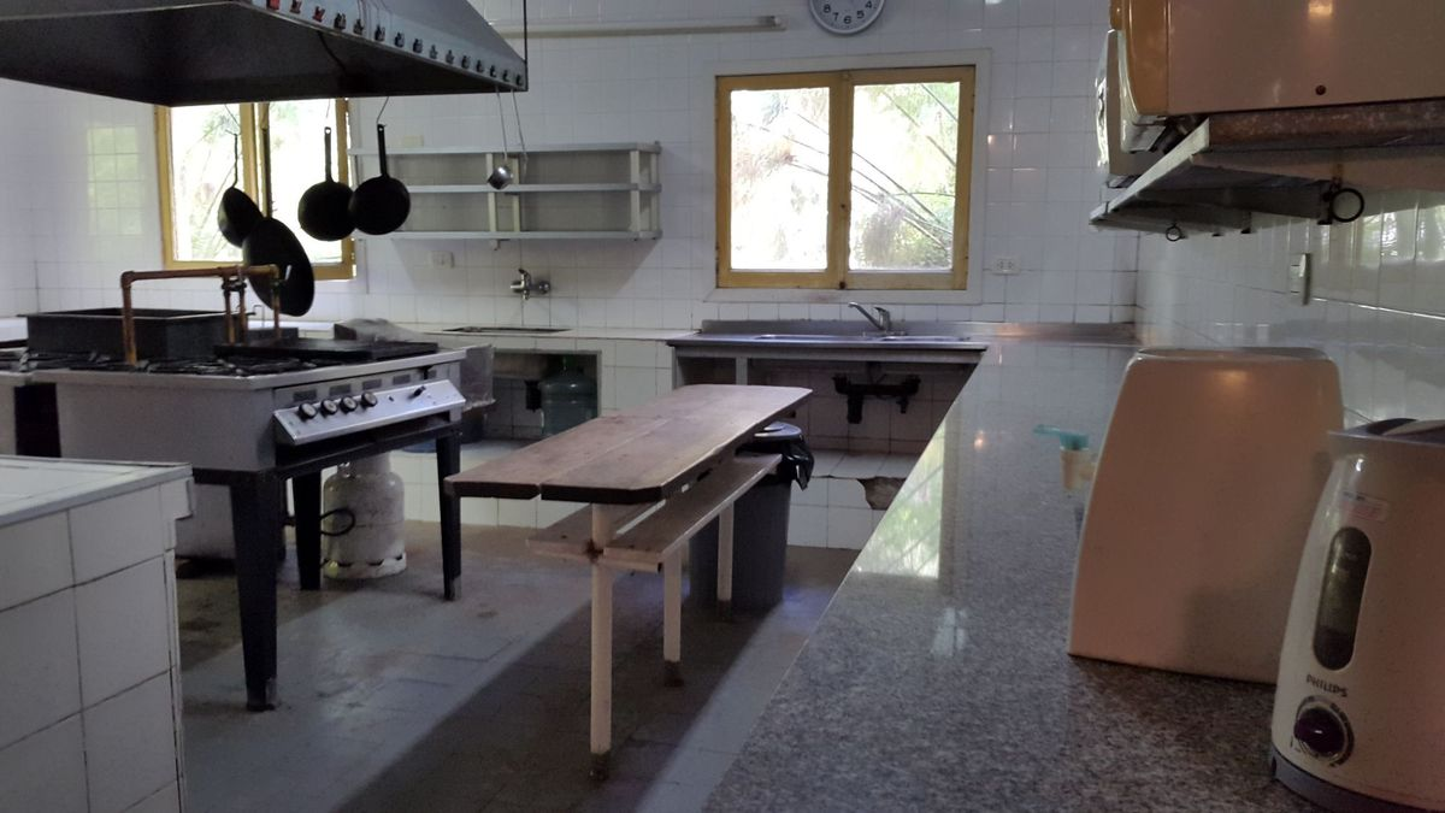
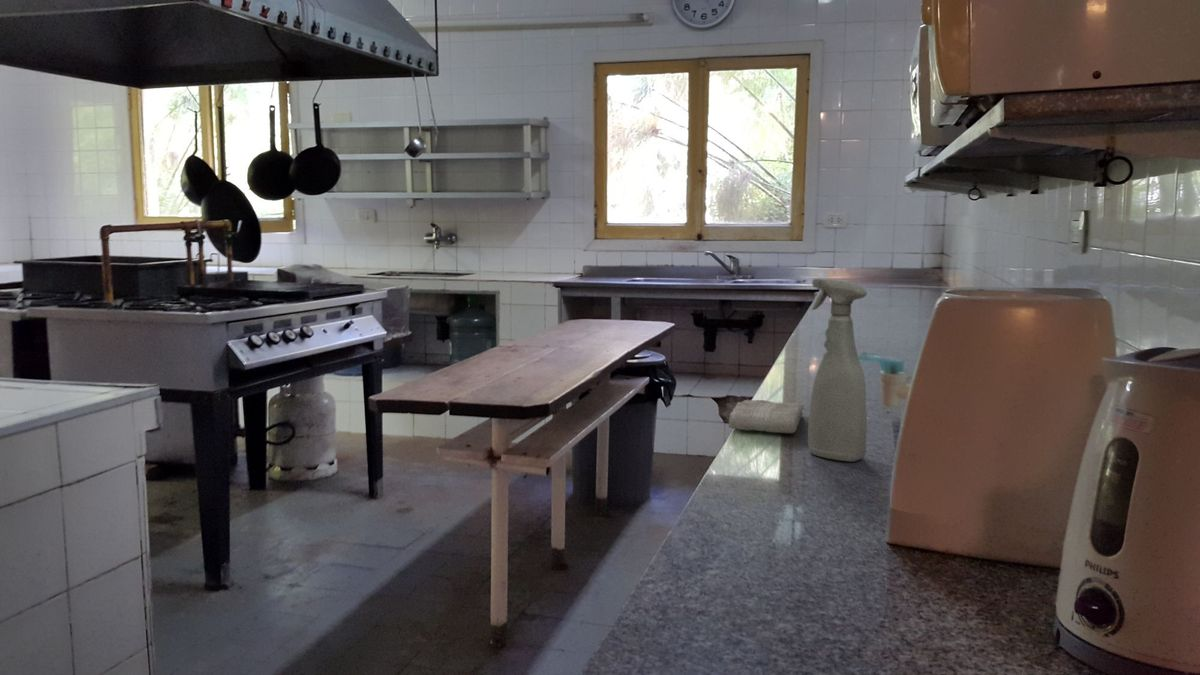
+ spray bottle [807,277,868,462]
+ washcloth [728,399,805,434]
